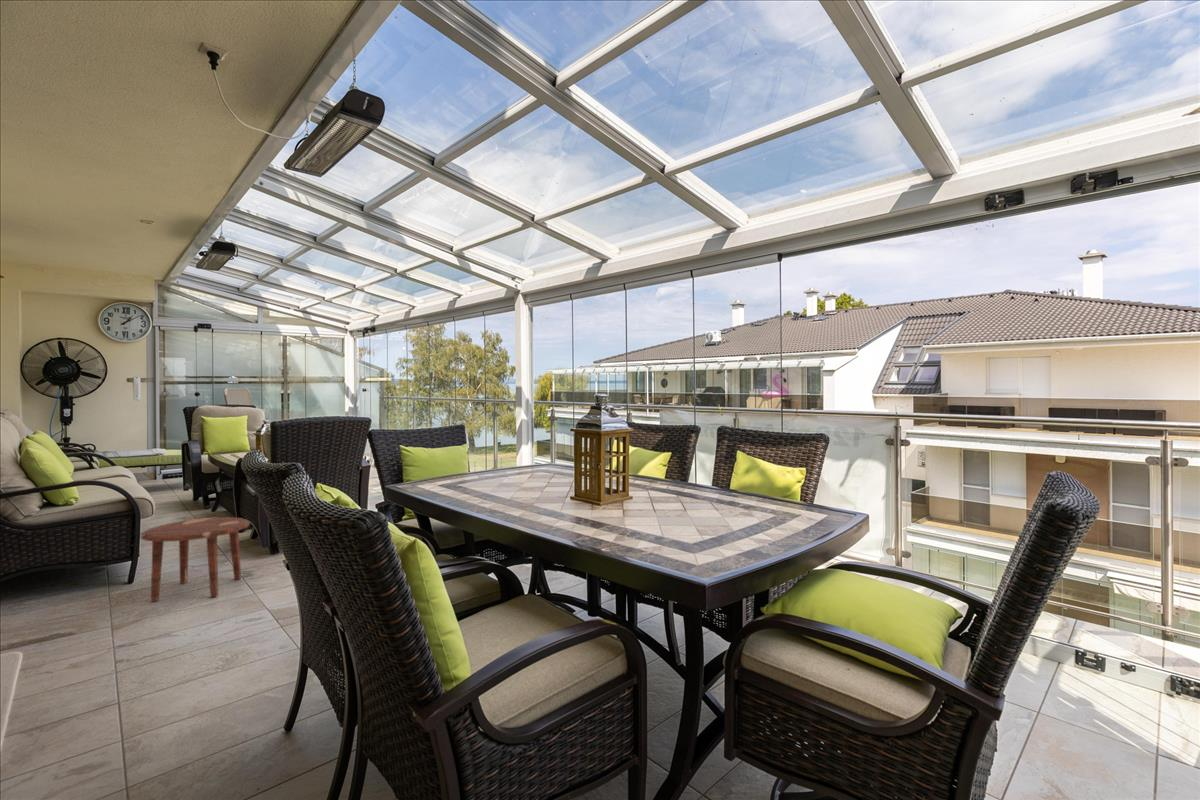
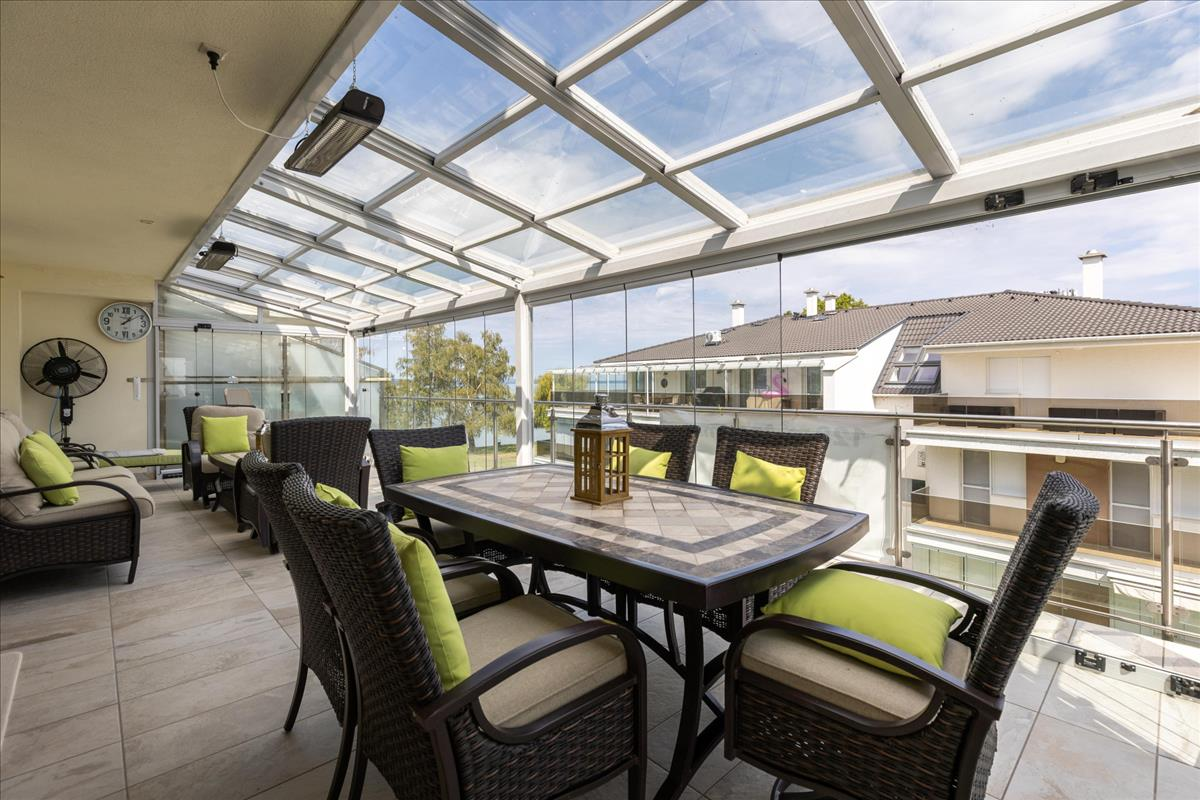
- side table [140,516,251,602]
